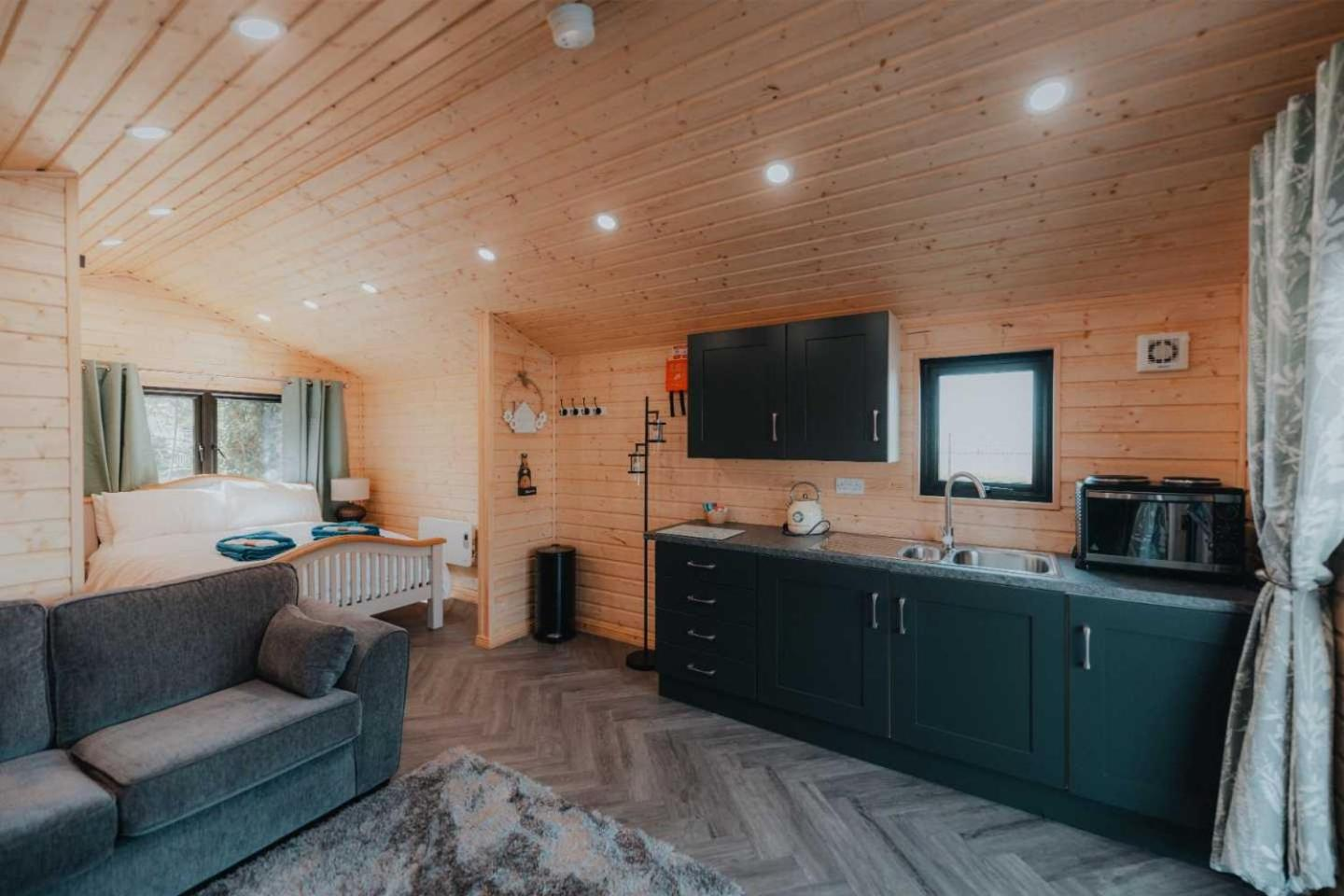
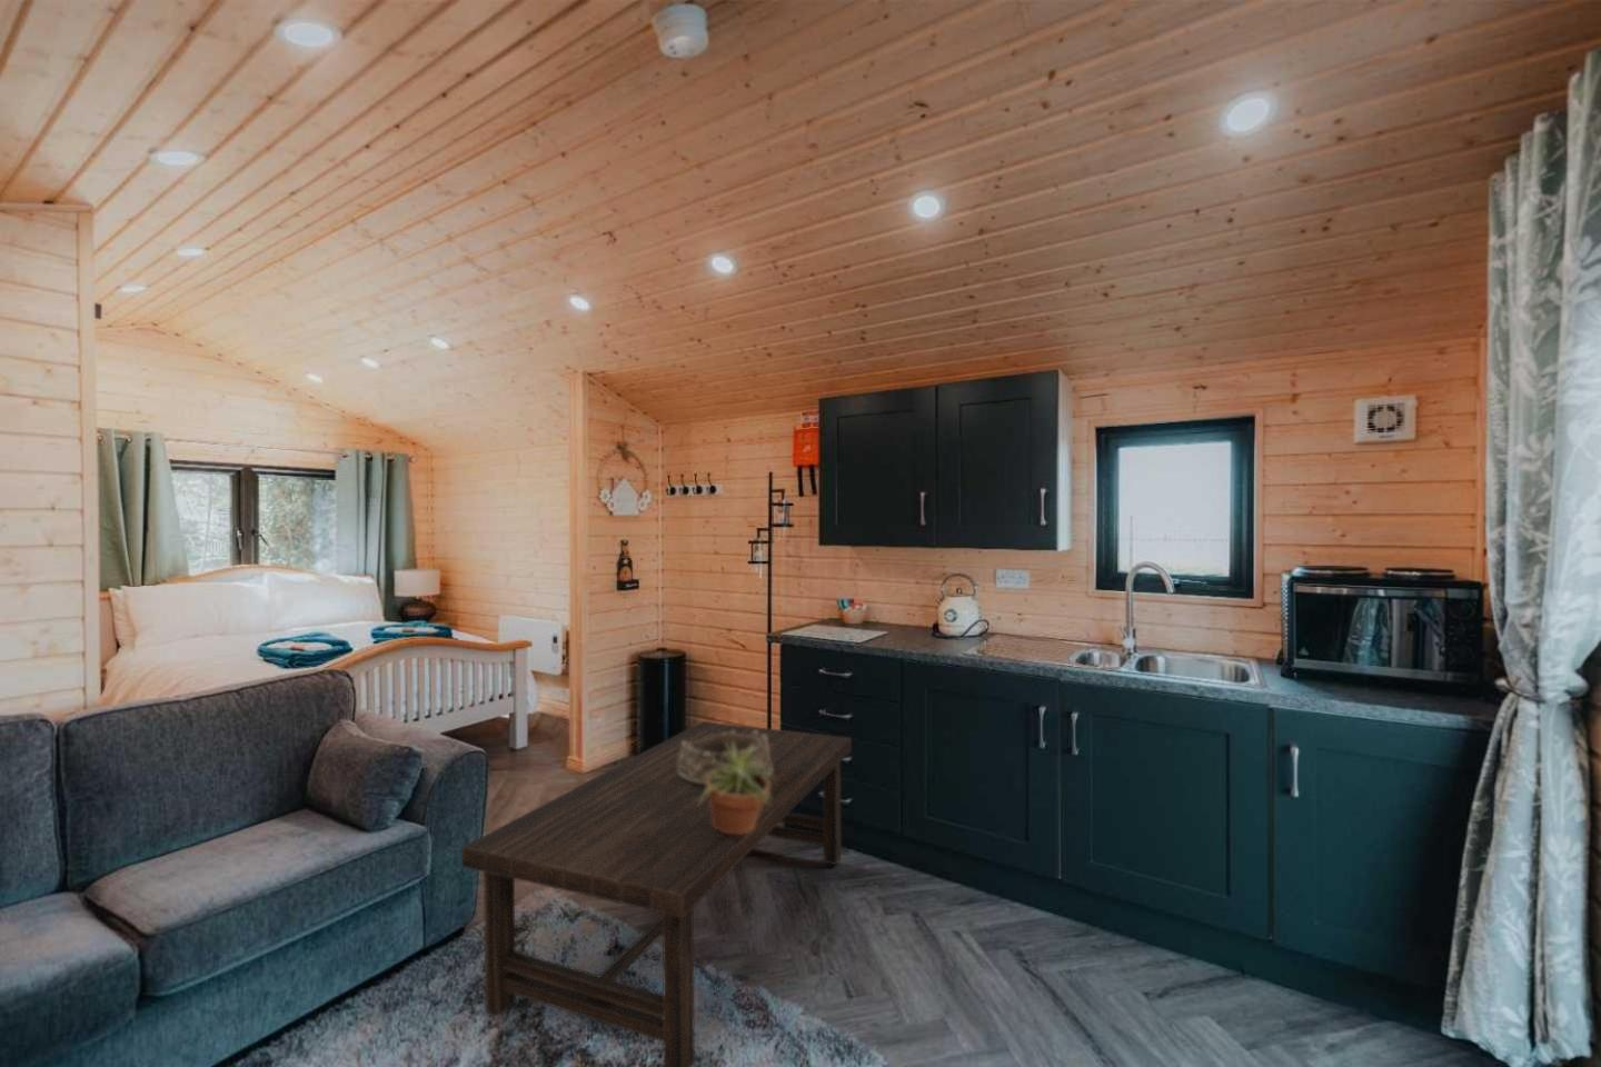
+ potted plant [694,742,775,835]
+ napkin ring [677,730,774,787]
+ coffee table [460,720,853,1067]
